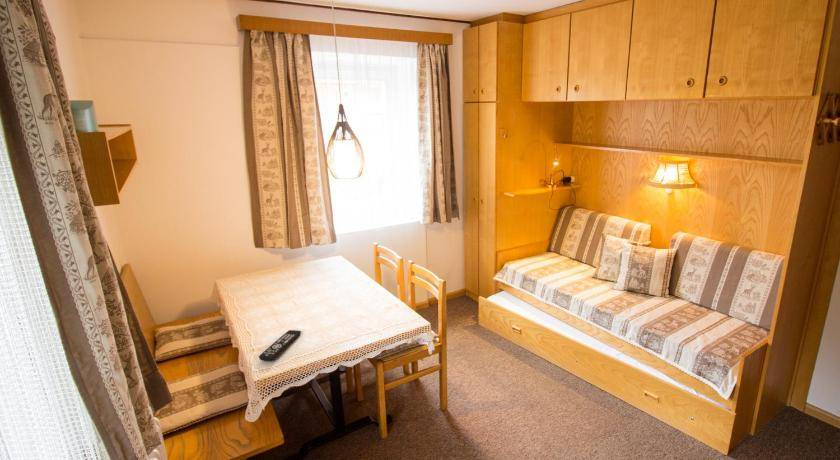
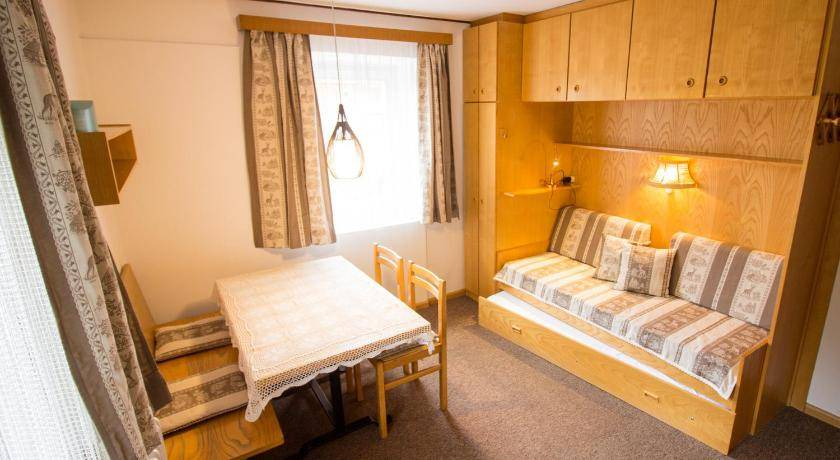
- remote control [258,329,302,362]
